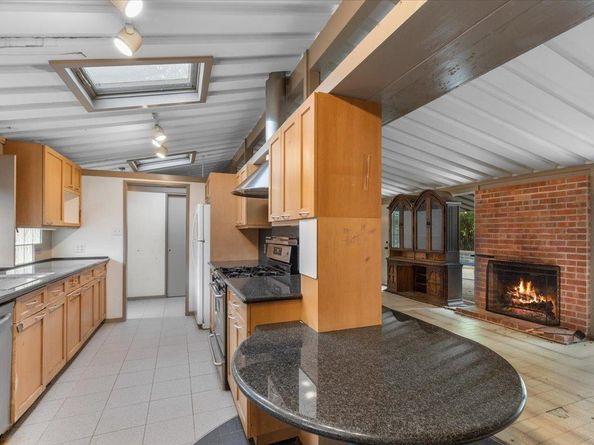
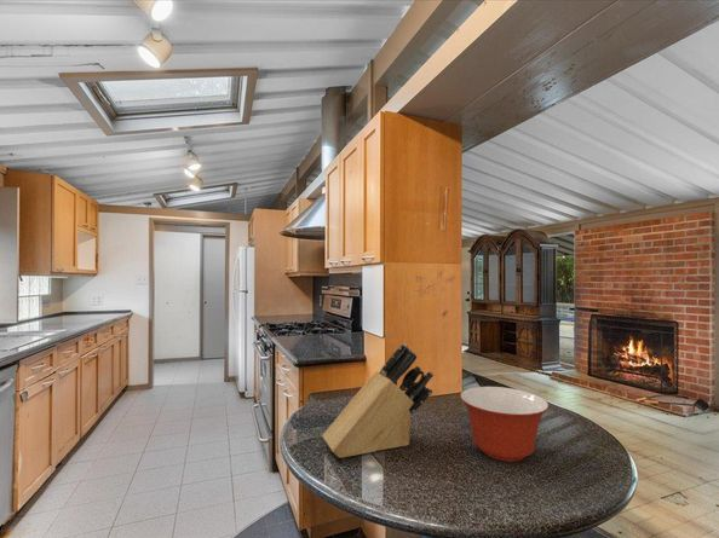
+ knife block [321,342,435,459]
+ mixing bowl [459,386,550,463]
